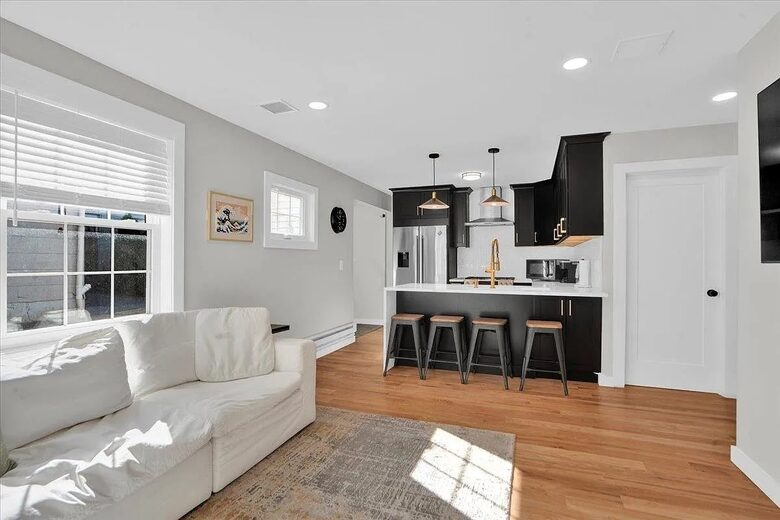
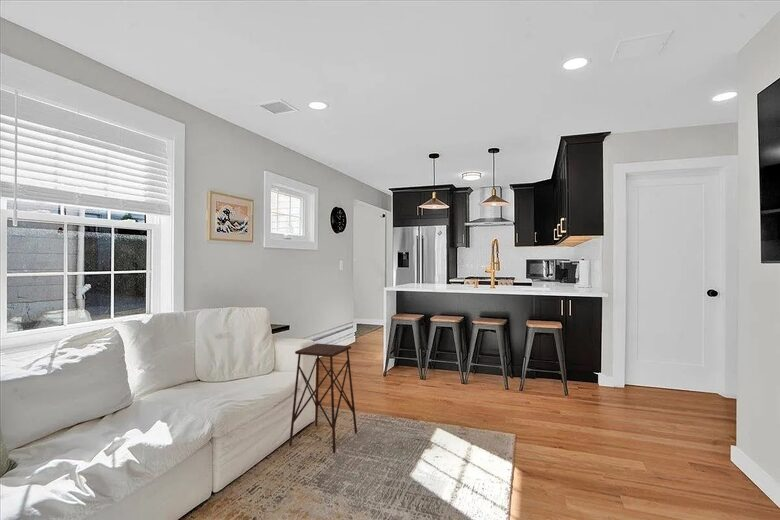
+ side table [288,342,358,454]
